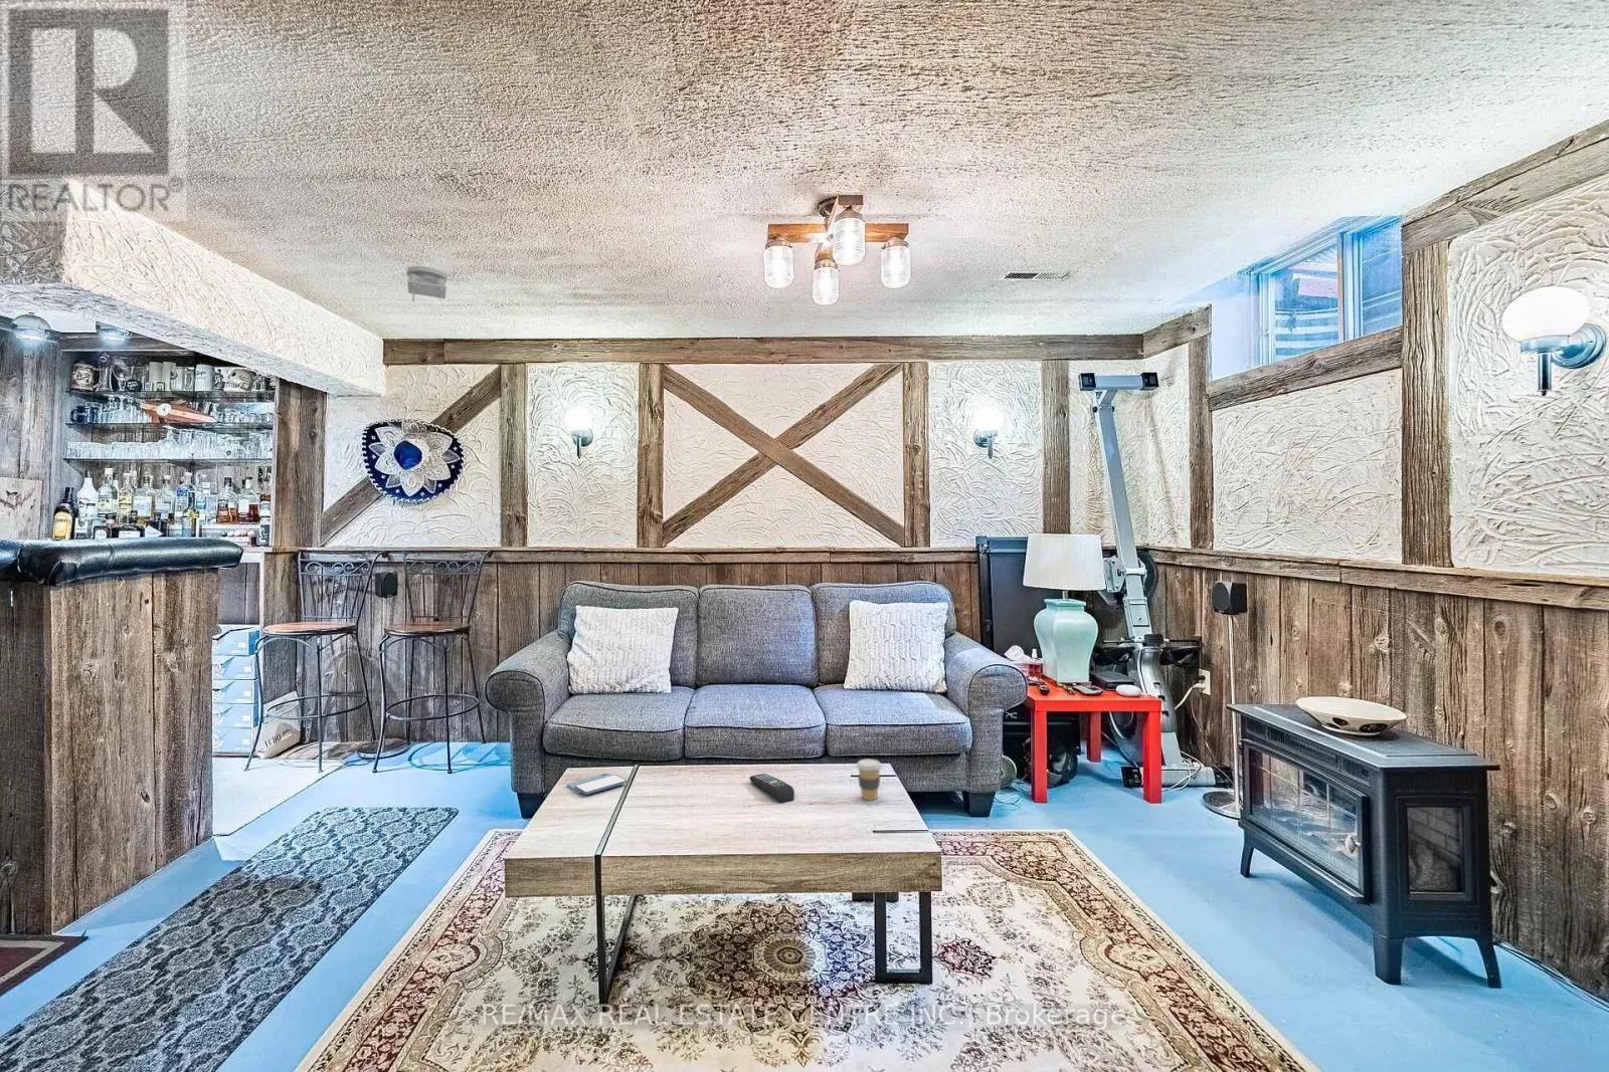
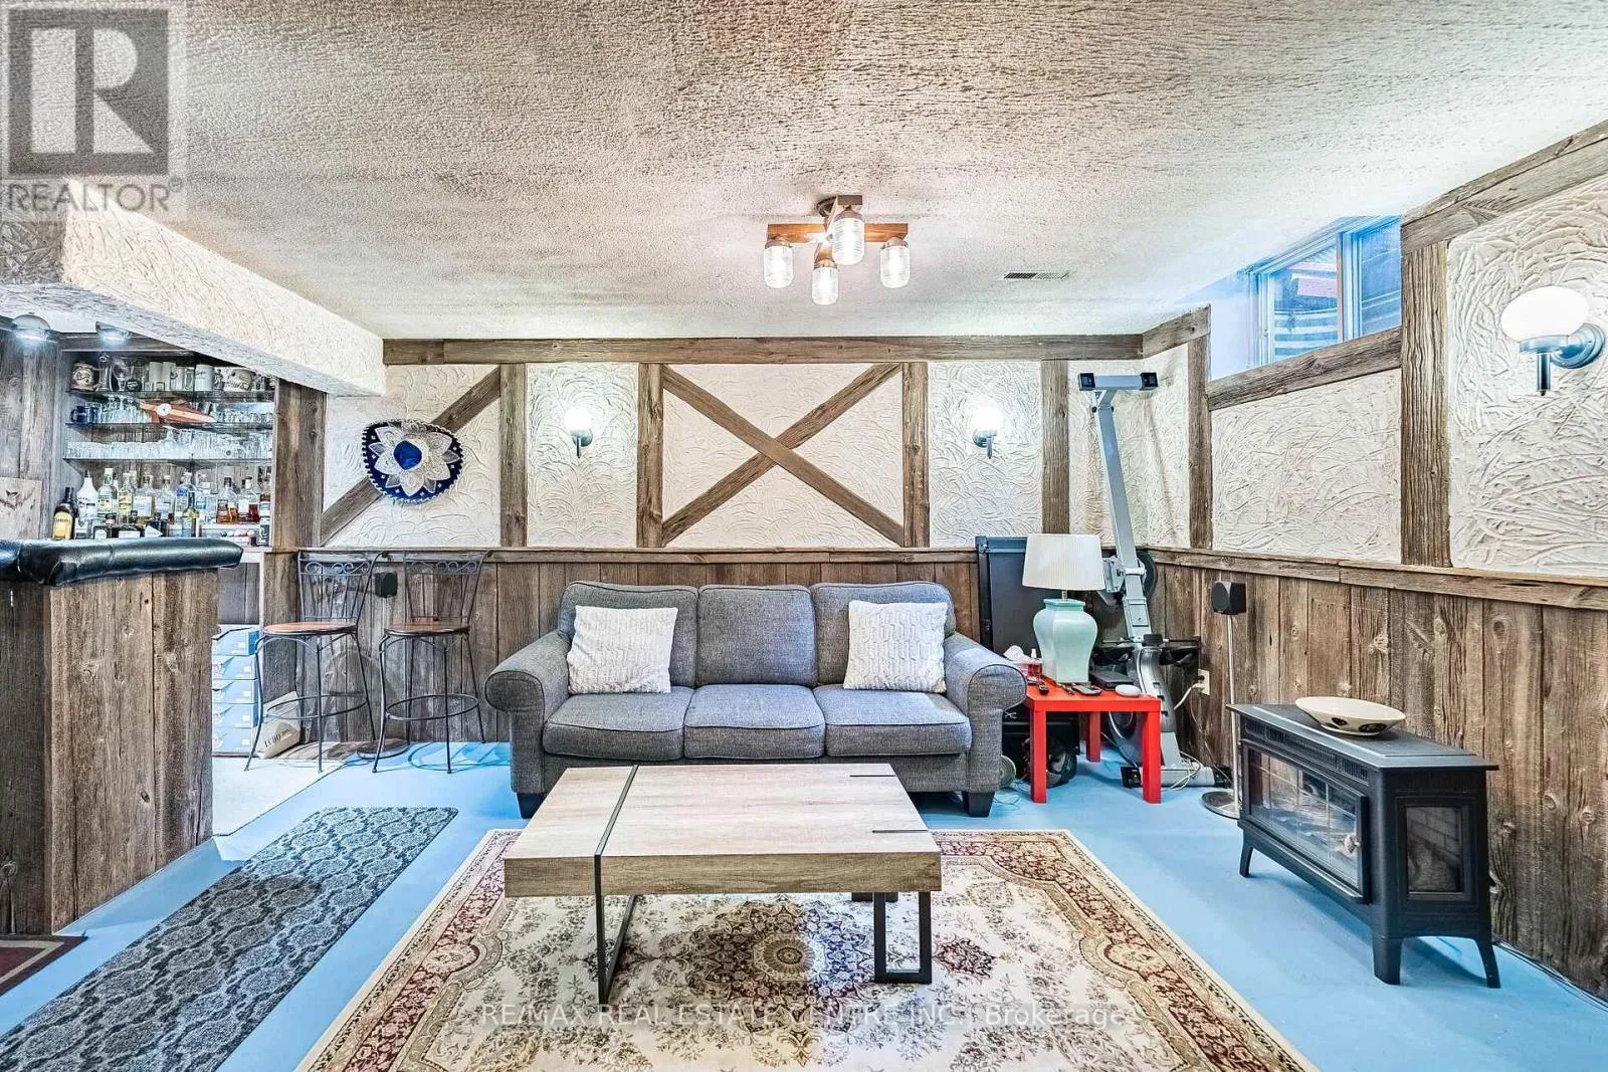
- smoke detector [406,266,448,303]
- coffee cup [855,759,884,800]
- smartphone [566,773,627,796]
- remote control [749,773,795,804]
